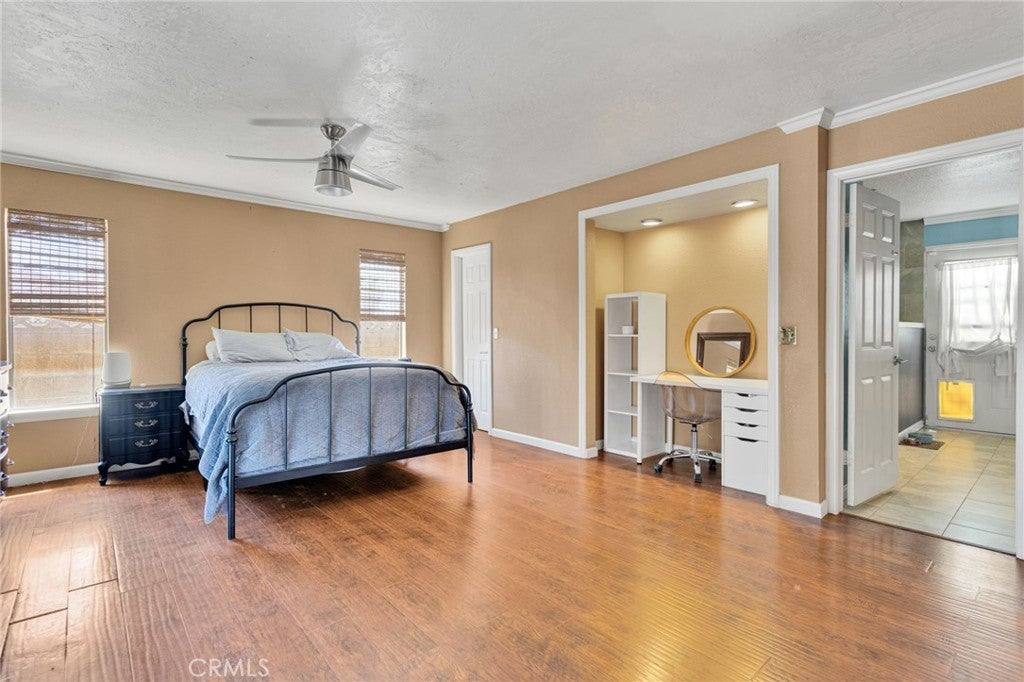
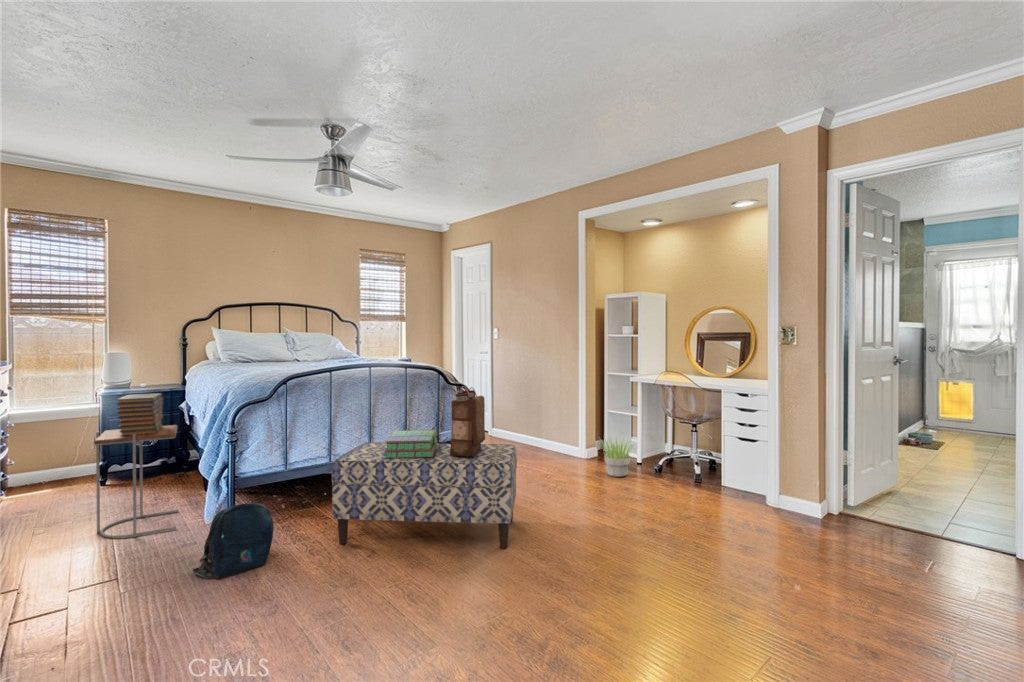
+ potted plant [598,434,637,478]
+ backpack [450,385,486,456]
+ backpack [192,502,275,581]
+ side table [93,424,179,539]
+ stack of books [384,429,438,458]
+ bench [331,442,518,550]
+ book stack [115,392,164,436]
